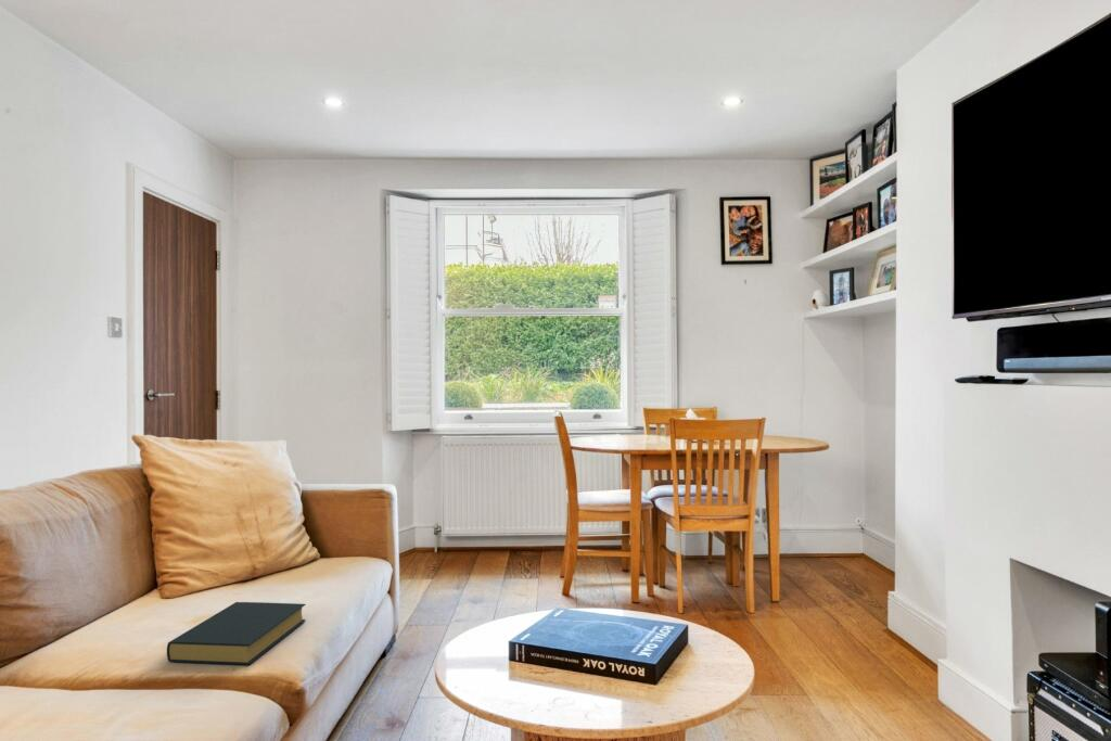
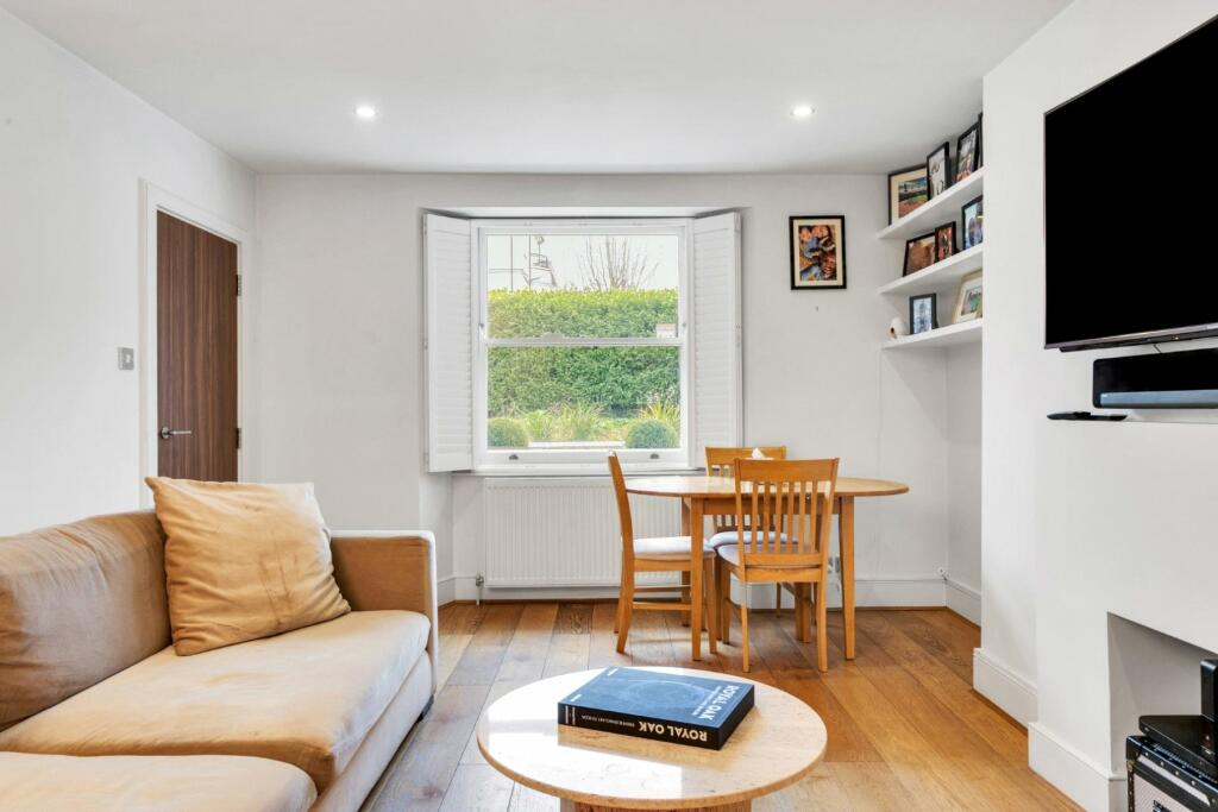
- hardback book [166,601,307,666]
